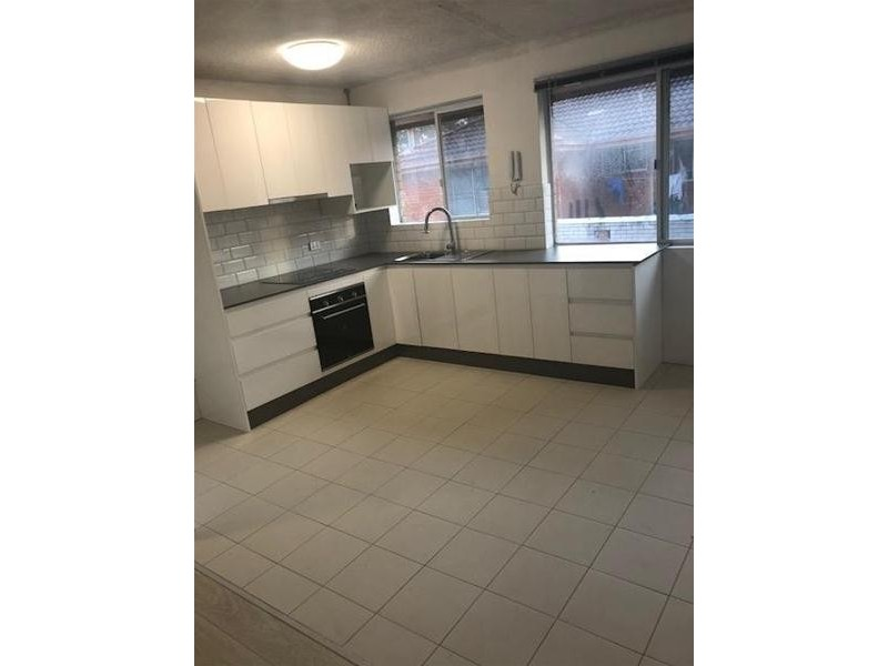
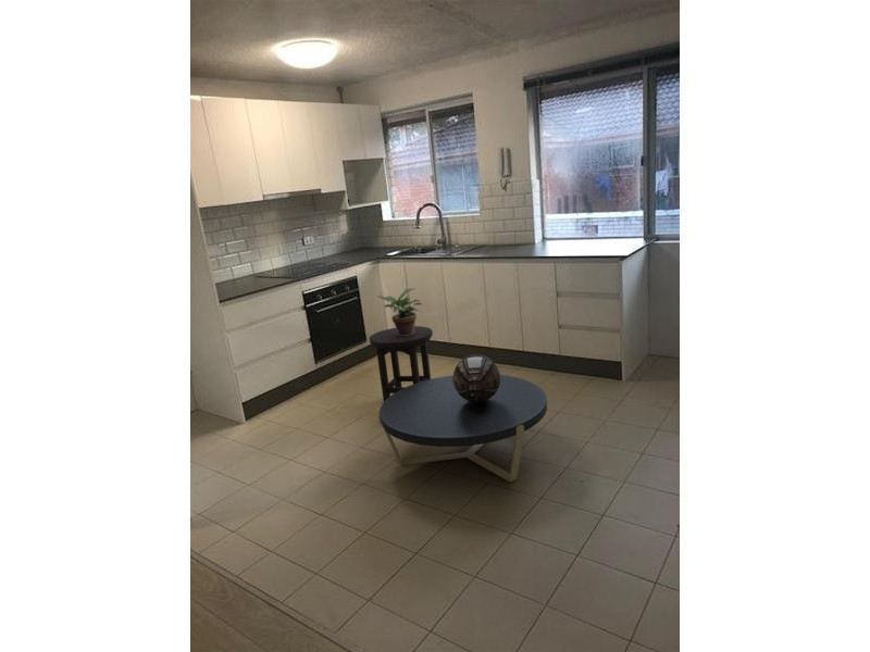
+ stool [369,325,434,402]
+ potted plant [378,287,423,336]
+ decorative bowl [452,354,501,402]
+ coffee table [377,374,548,484]
